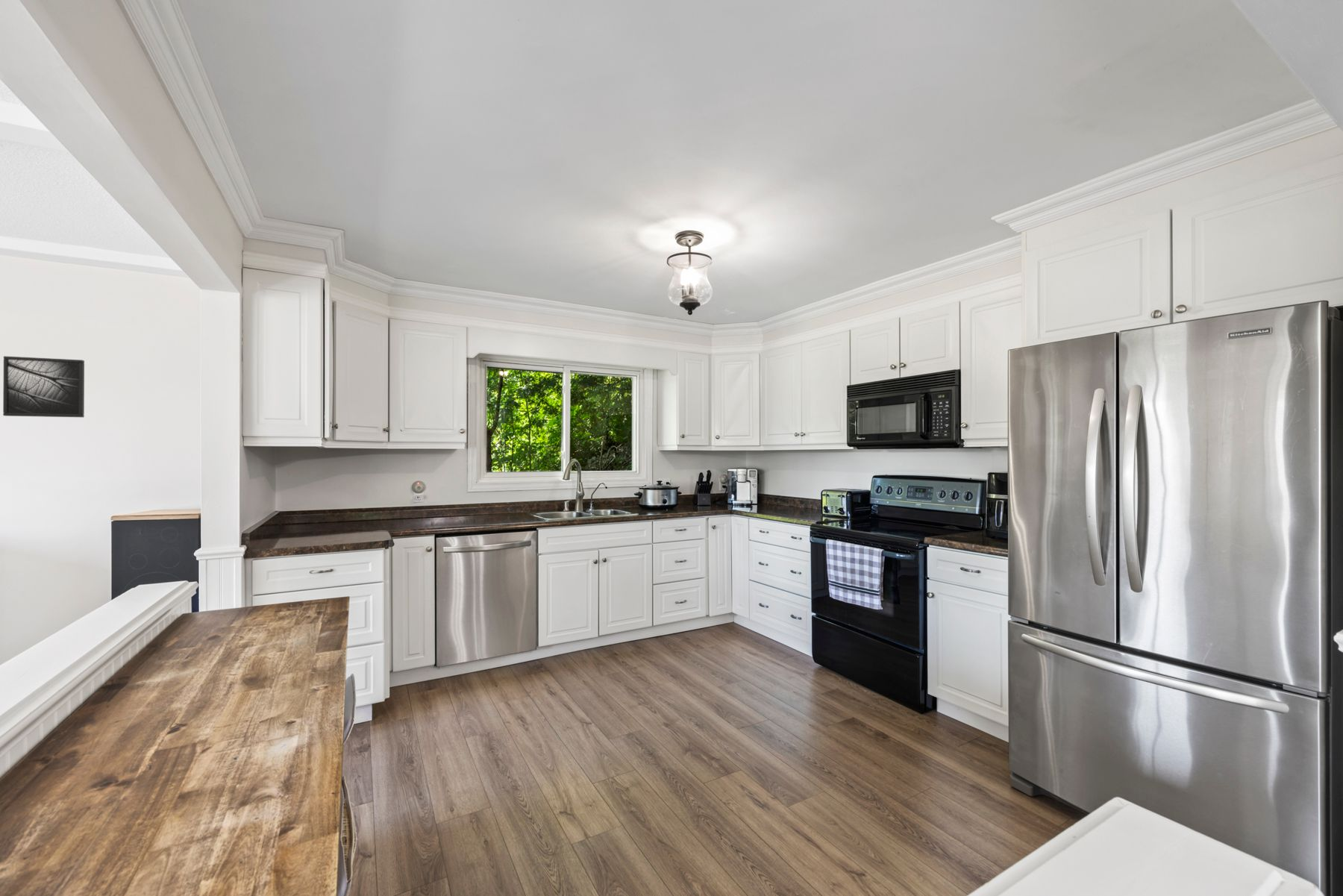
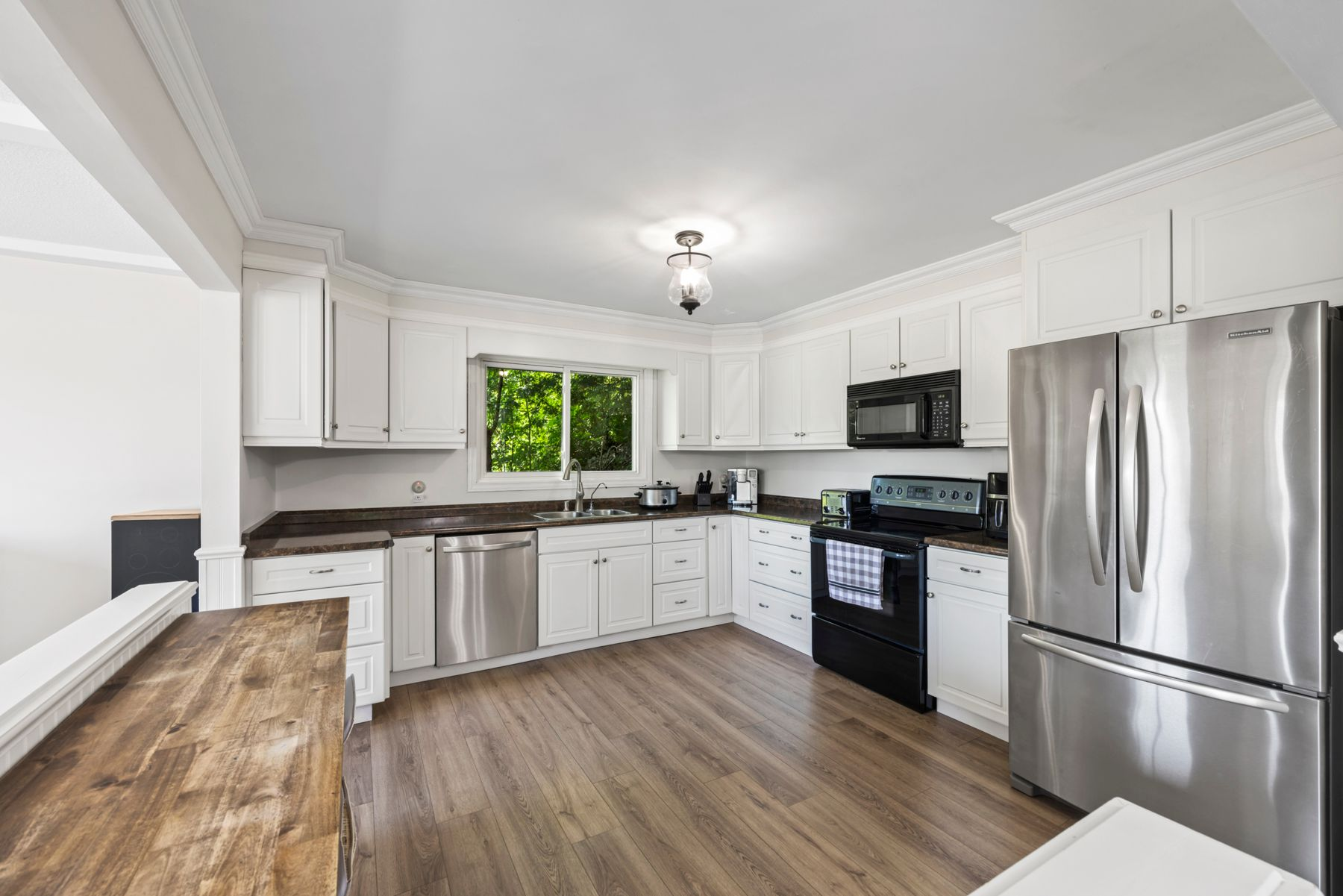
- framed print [2,355,85,418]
